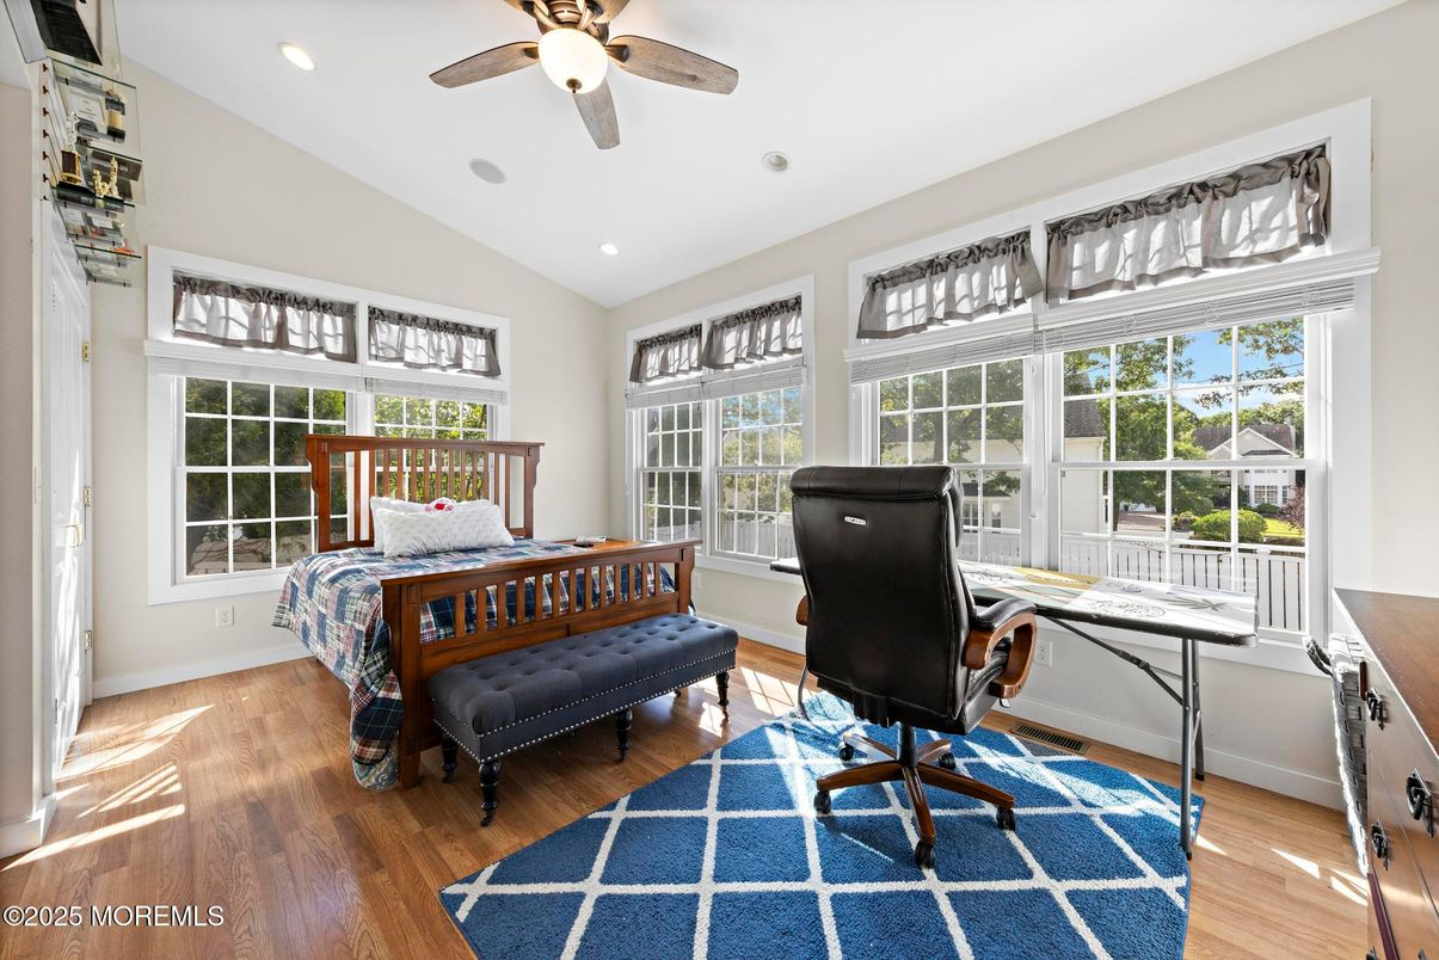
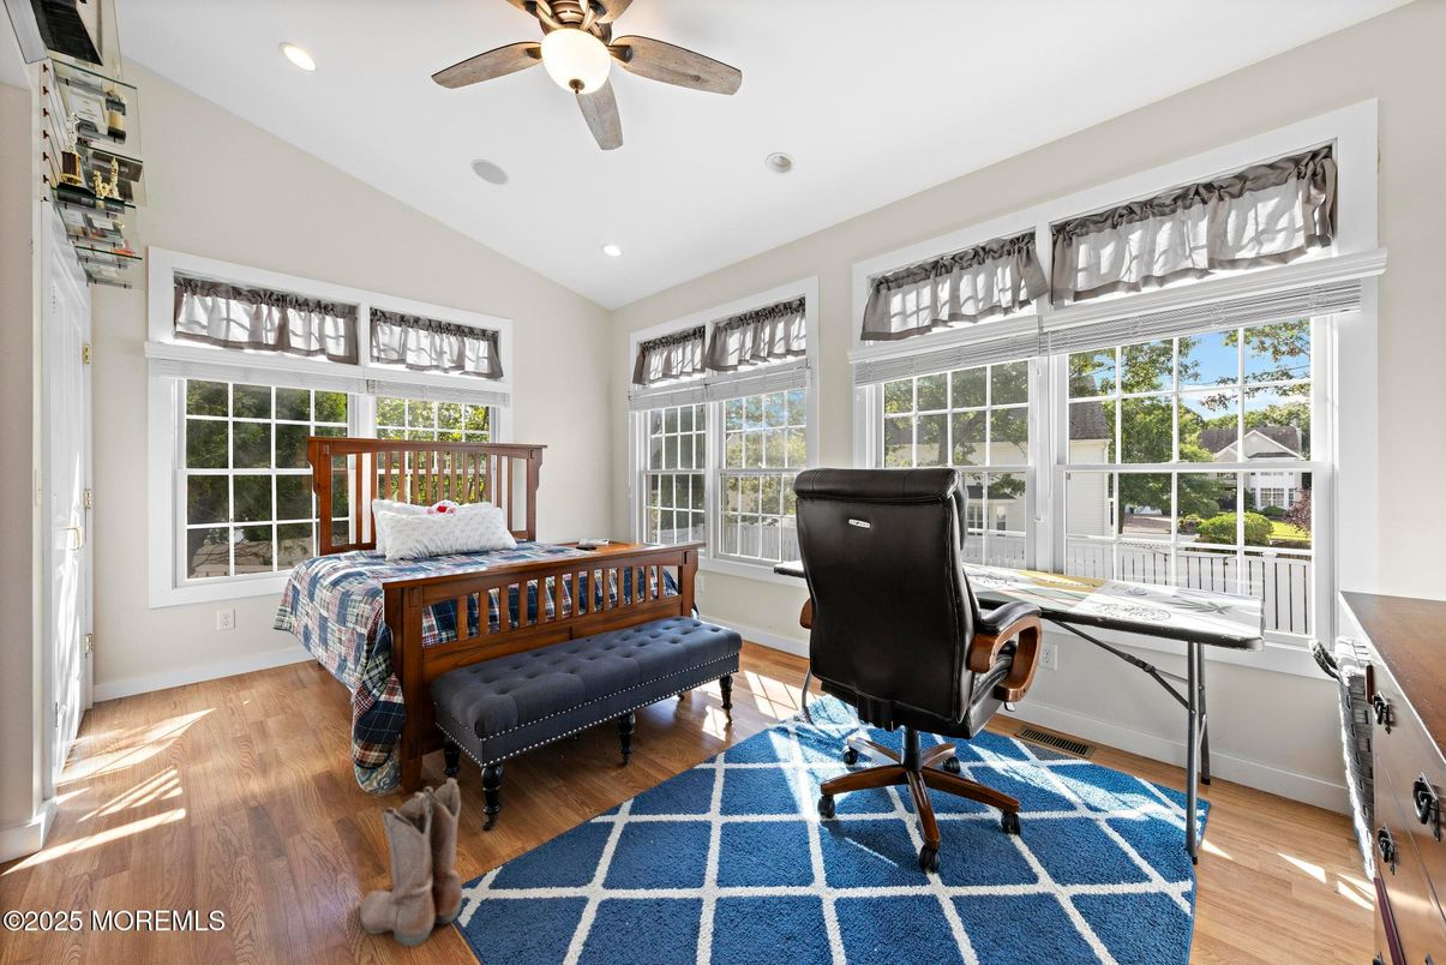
+ boots [359,777,463,947]
